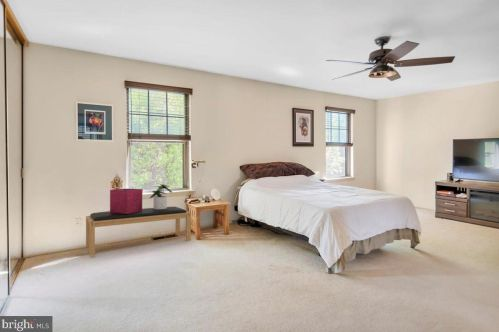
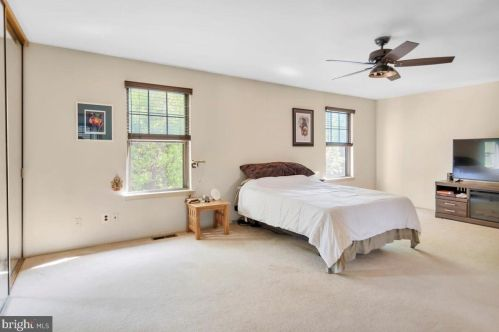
- potted plant [149,182,173,210]
- bench [85,206,192,257]
- storage bin [109,188,144,214]
